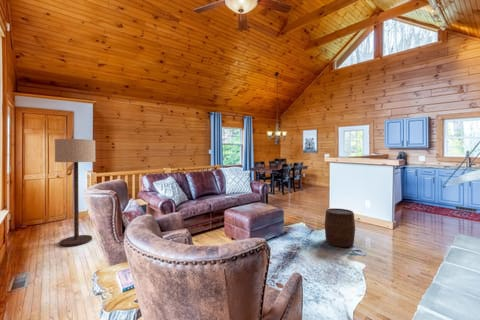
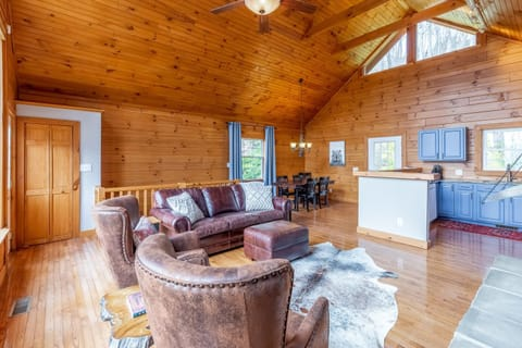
- floor lamp [54,138,96,247]
- stool [323,207,356,248]
